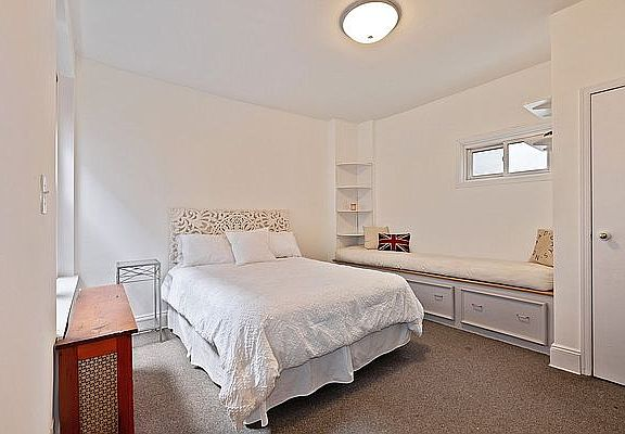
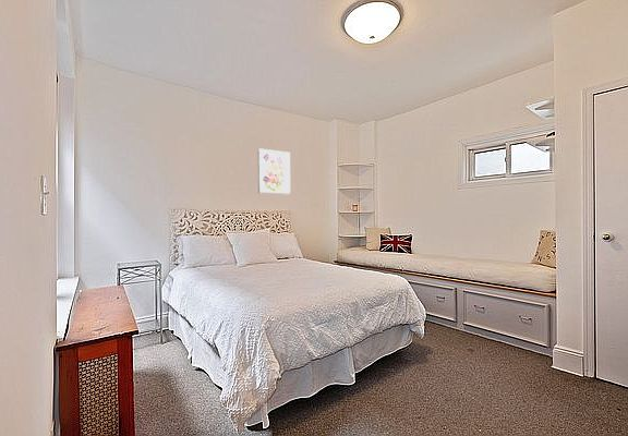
+ wall art [257,147,291,195]
